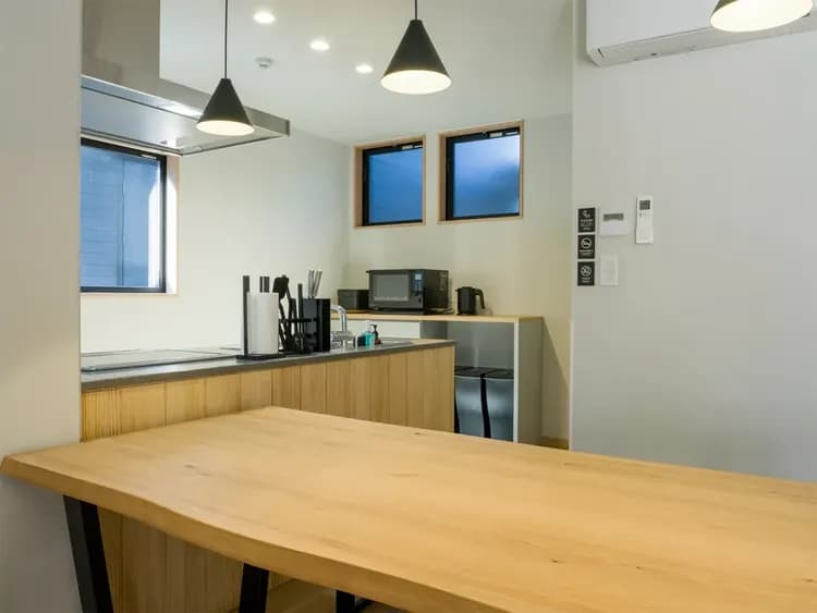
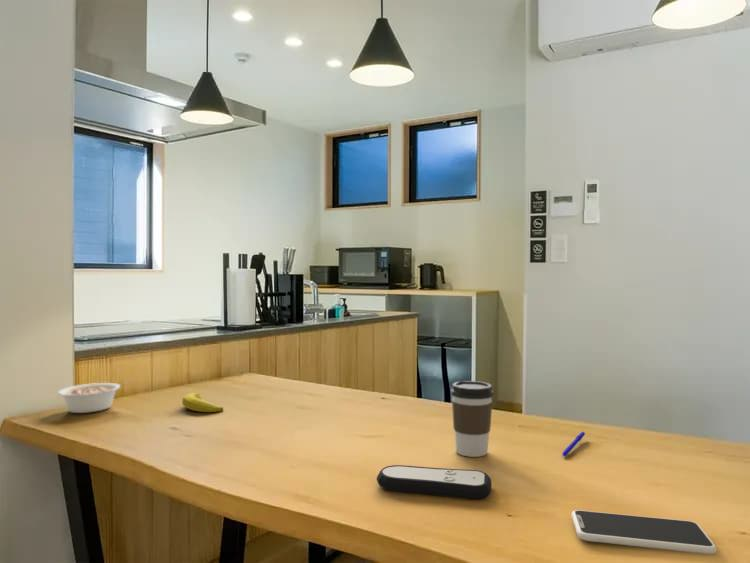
+ pen [561,431,586,457]
+ coffee cup [450,380,495,458]
+ banana [181,392,224,413]
+ smartphone [571,509,718,555]
+ legume [57,380,133,414]
+ remote control [376,464,493,500]
